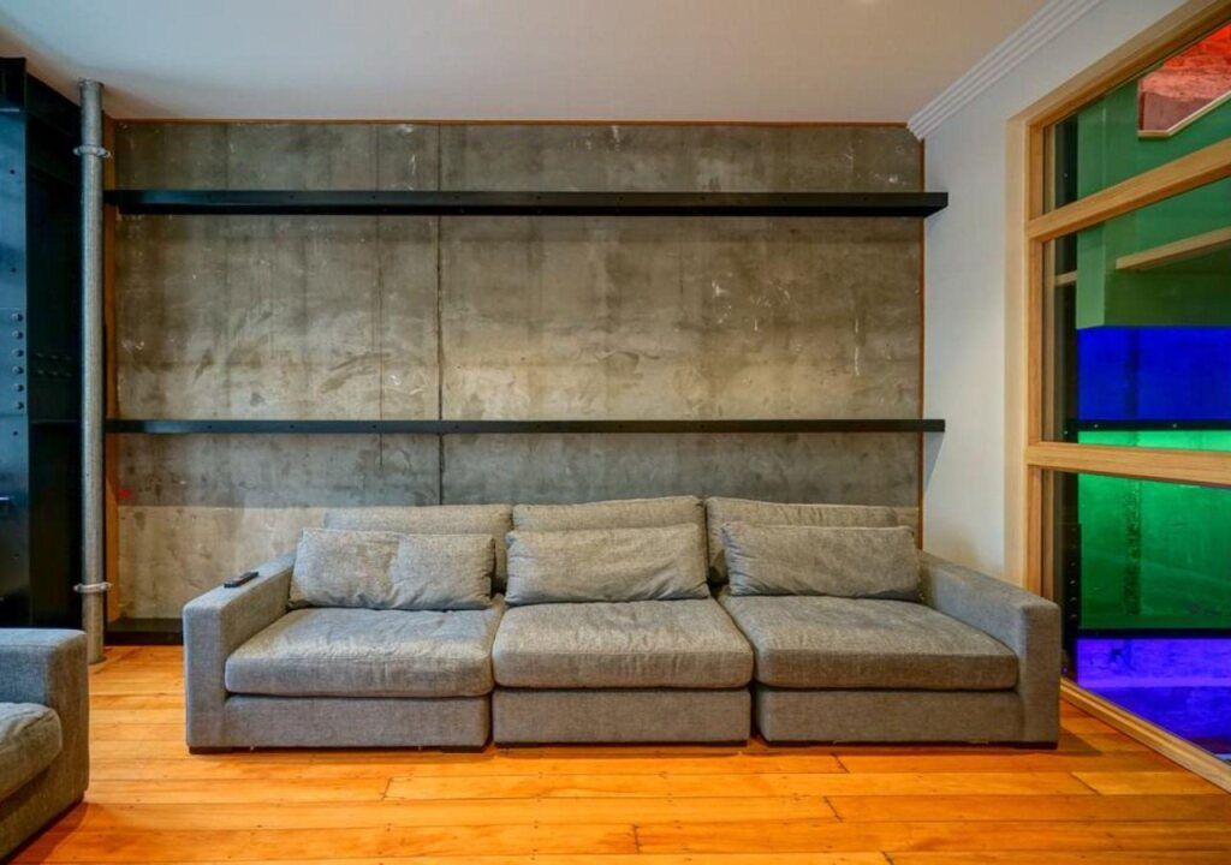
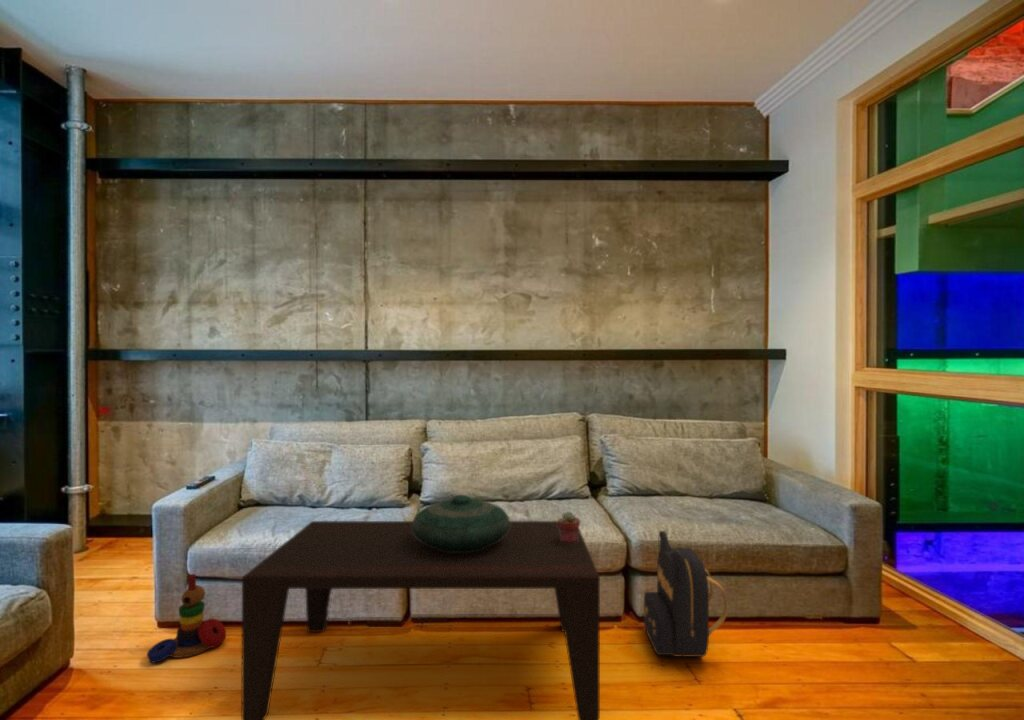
+ backpack [643,530,728,658]
+ potted succulent [557,510,581,543]
+ coffee table [241,520,601,720]
+ decorative bowl [412,494,511,551]
+ stacking toy [146,573,227,664]
